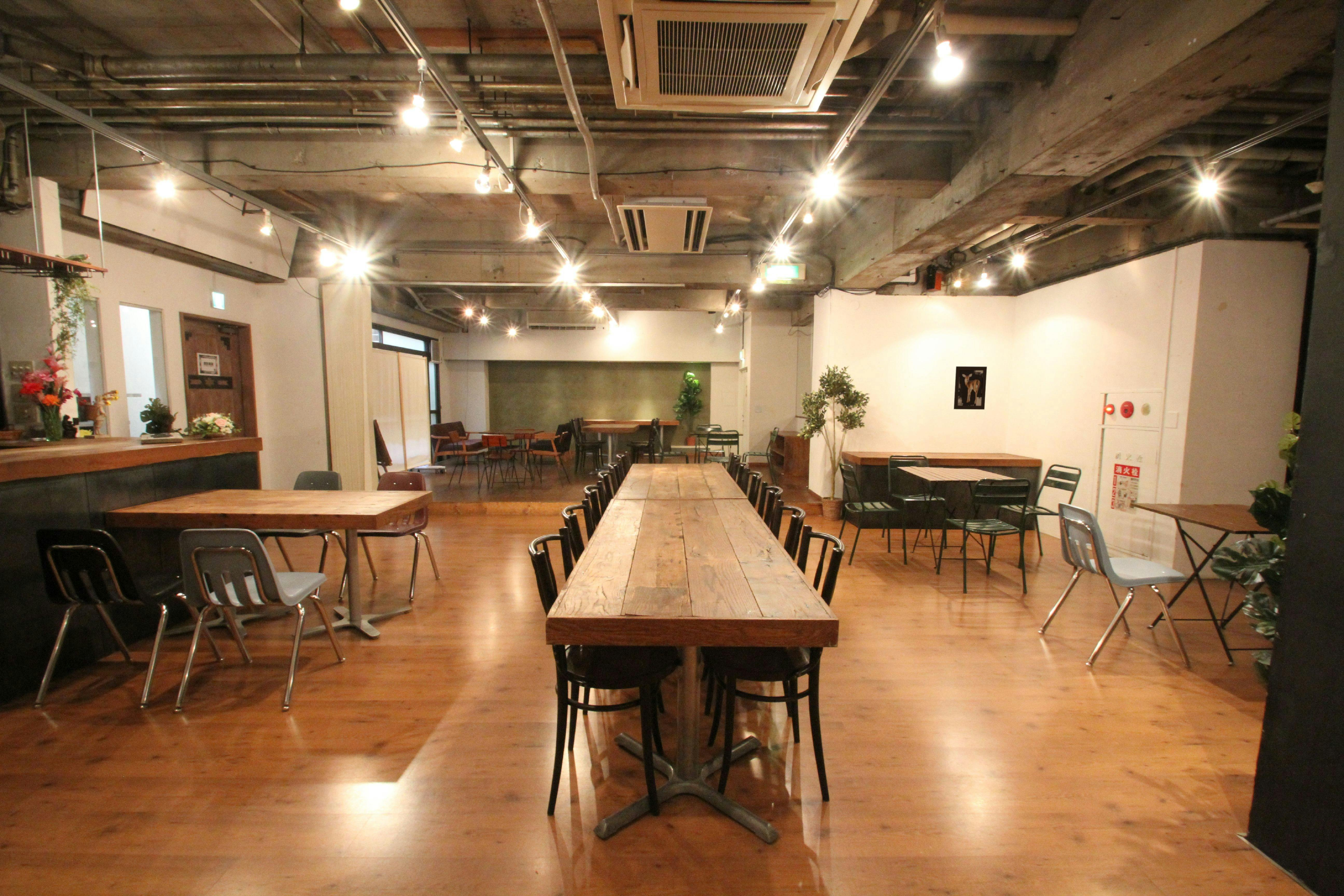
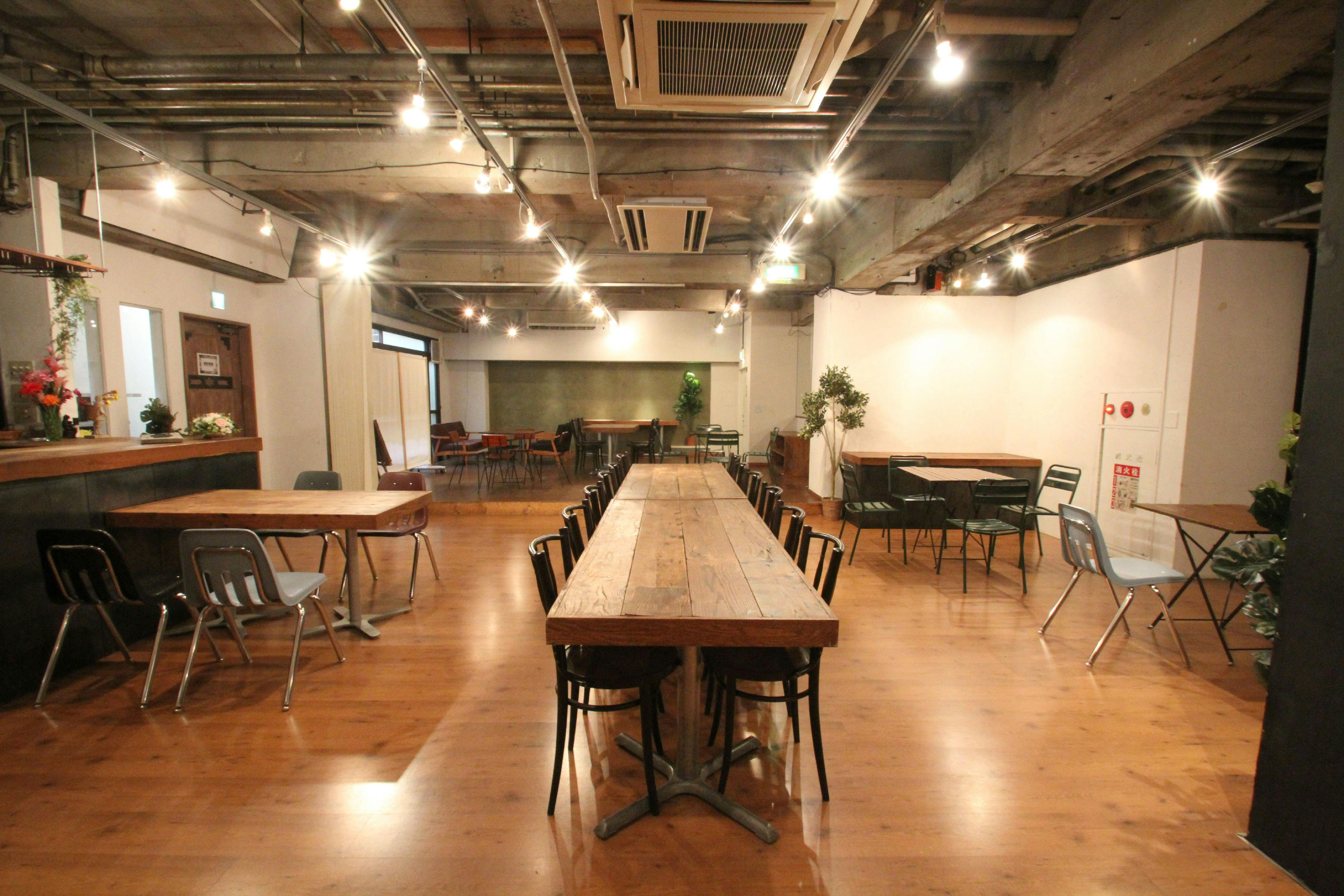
- wall art [954,366,987,410]
